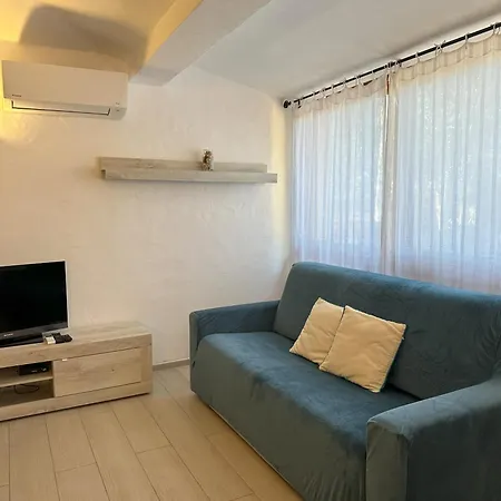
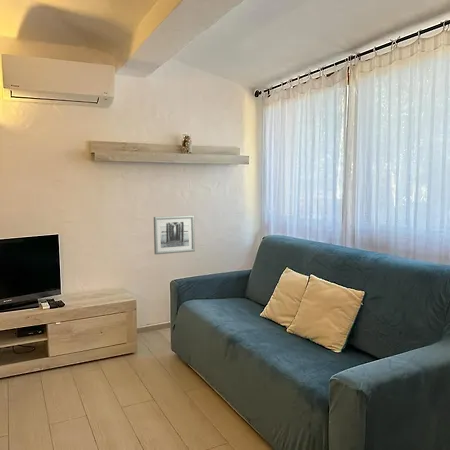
+ wall art [153,215,196,255]
